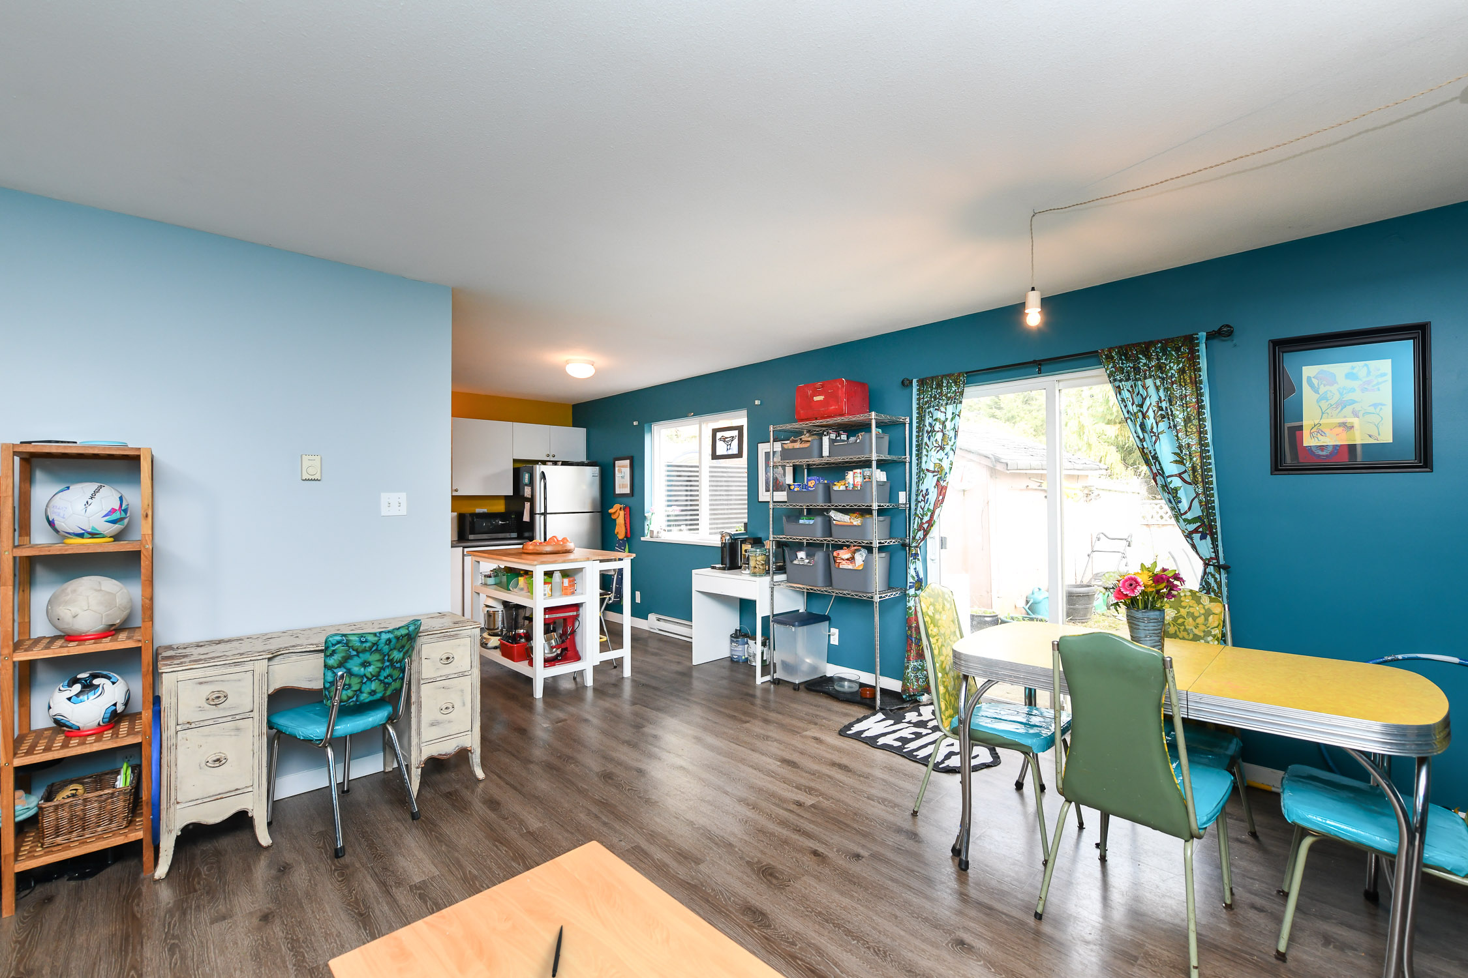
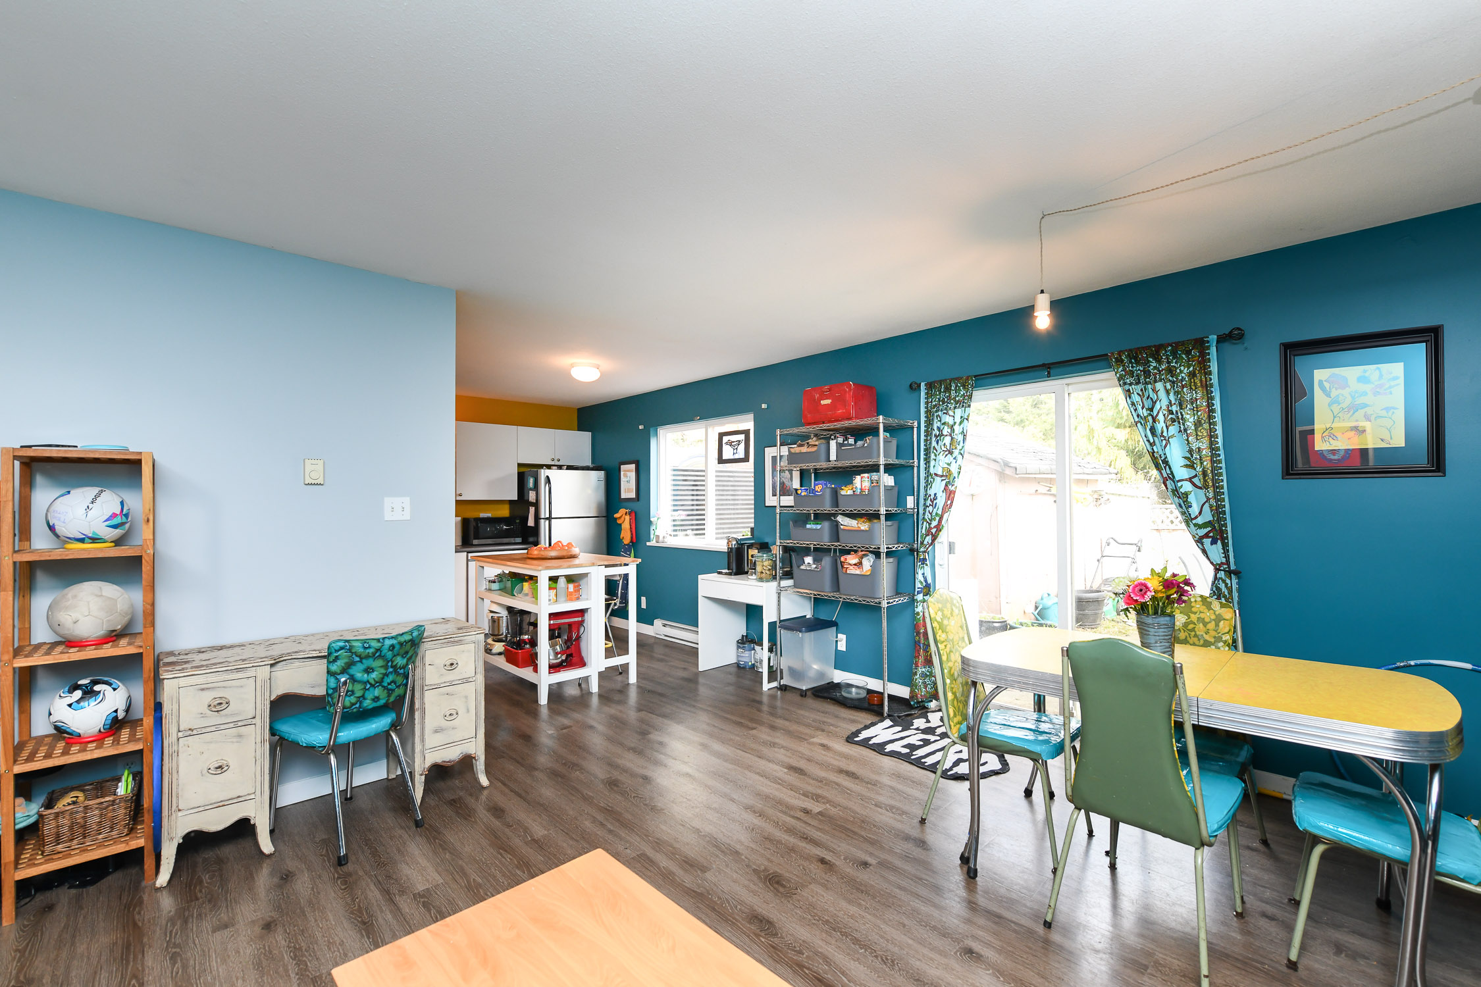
- pen [552,925,563,978]
